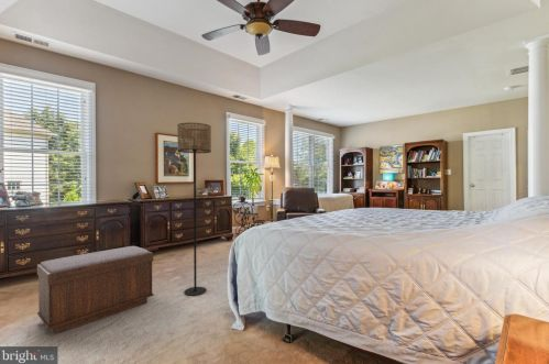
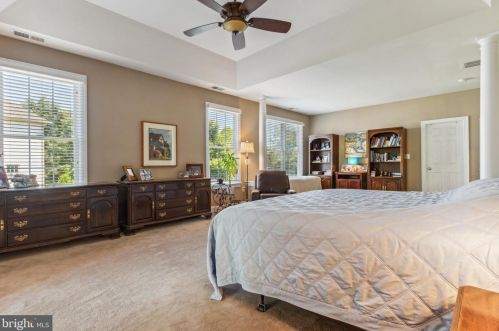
- floor lamp [176,122,212,297]
- bench [36,245,155,334]
